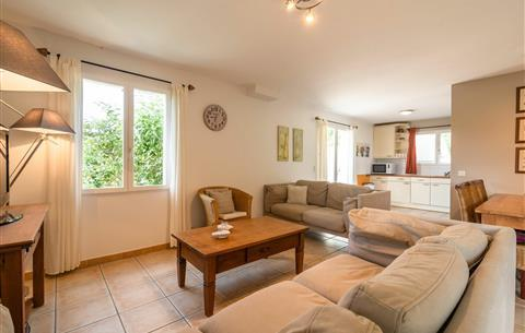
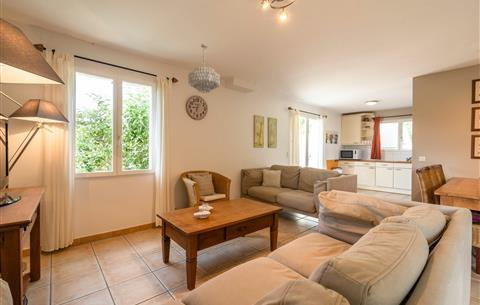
+ chandelier [187,43,221,94]
